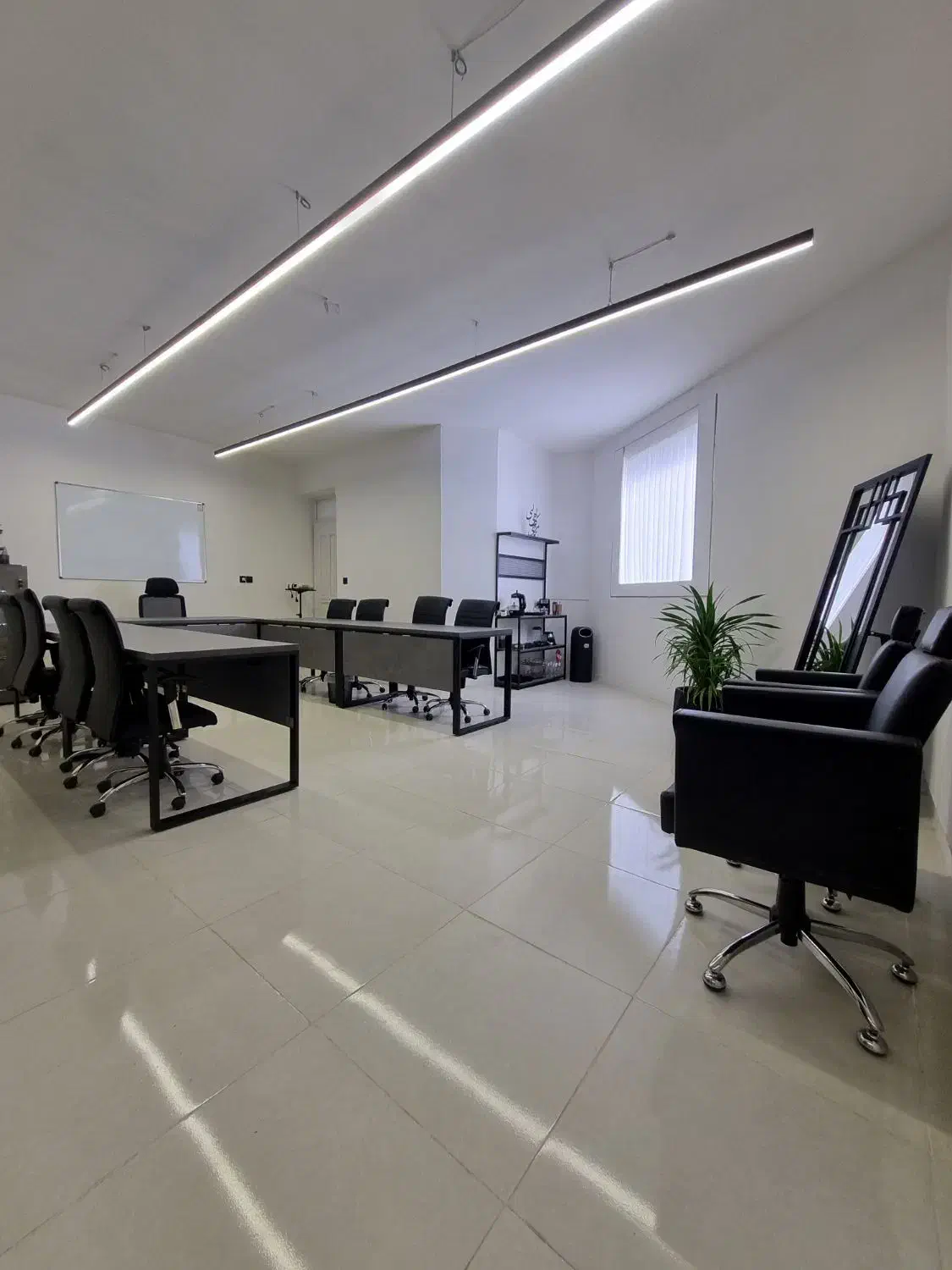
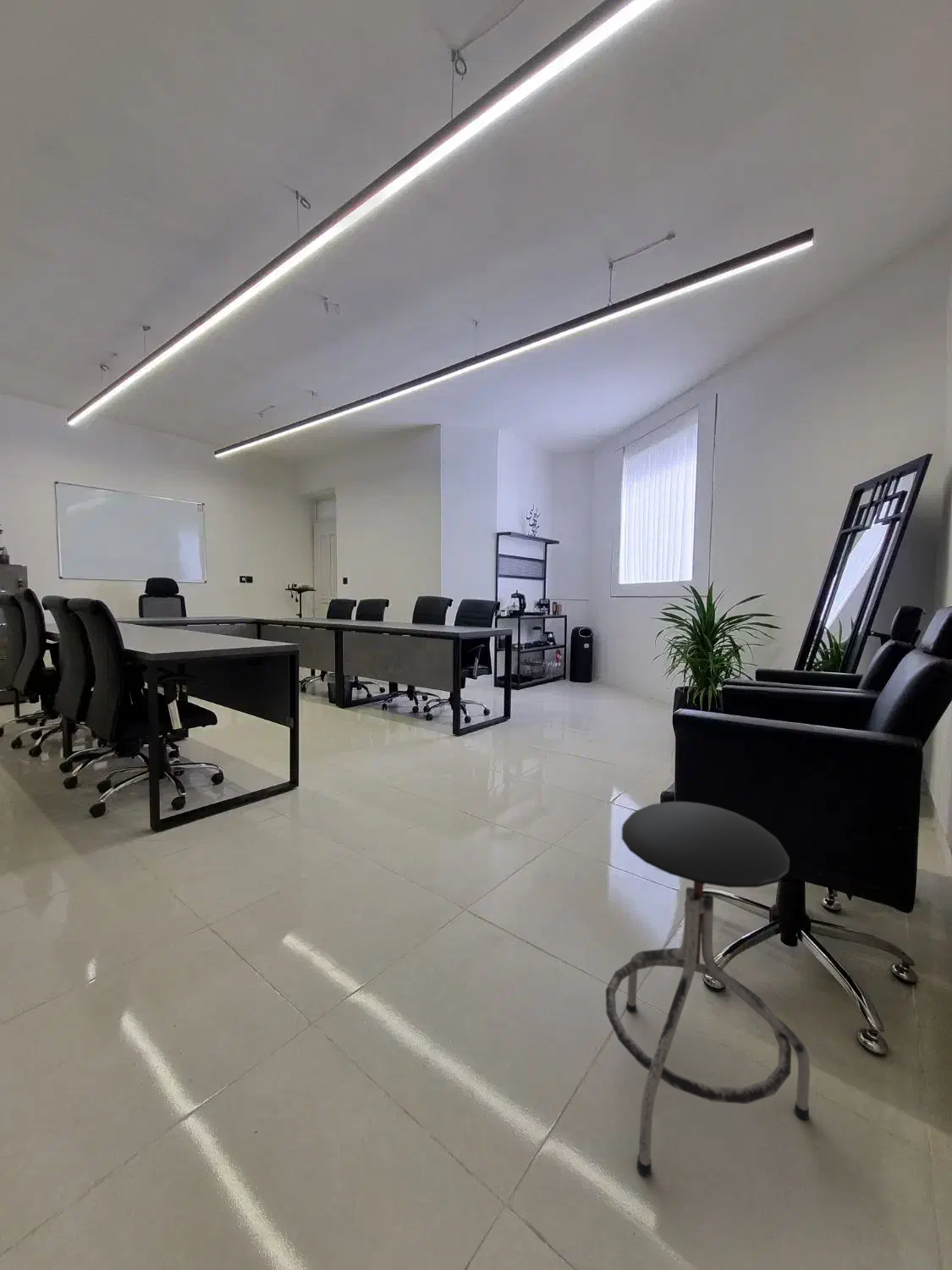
+ stool [605,801,811,1177]
